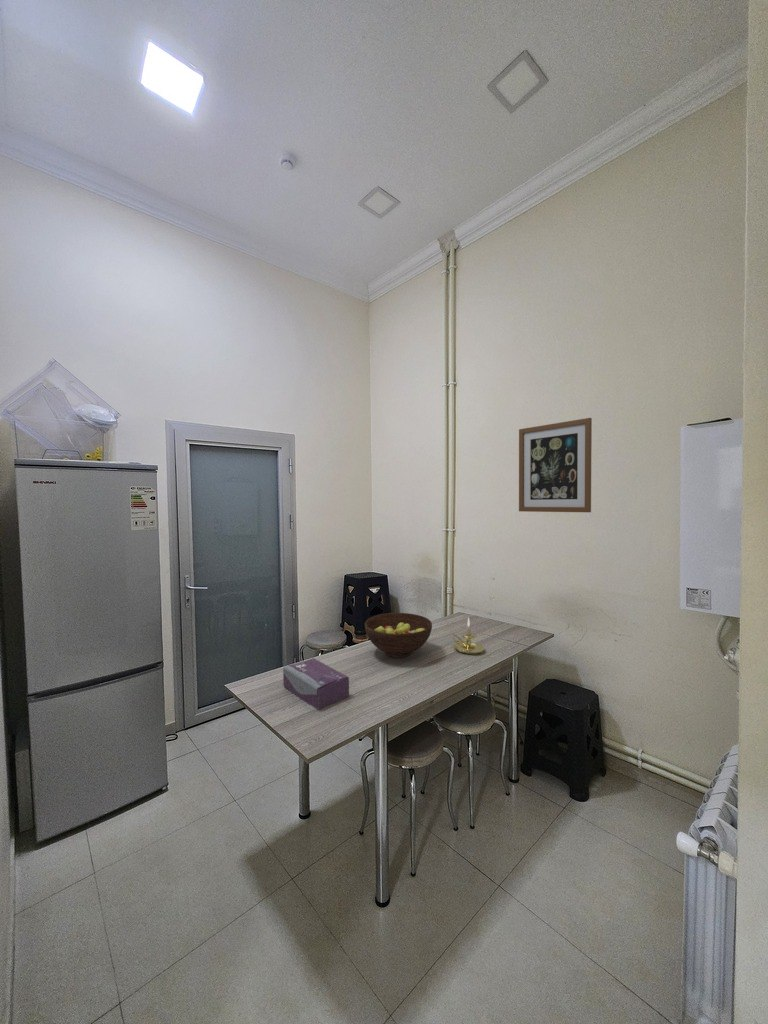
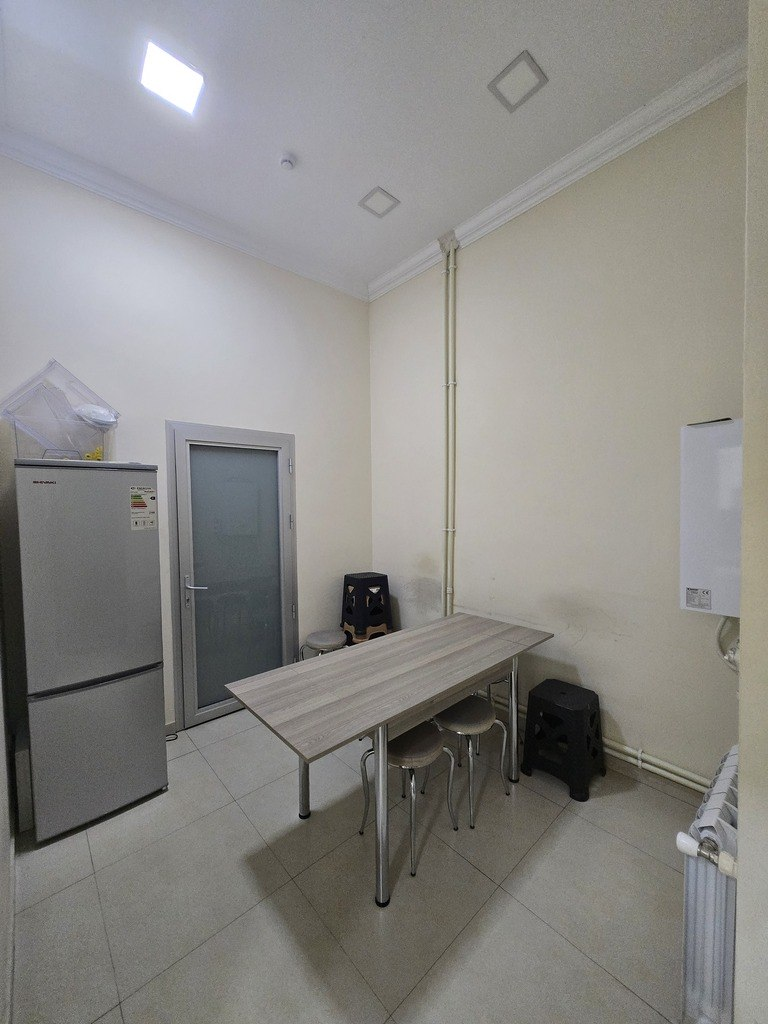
- tissue box [282,657,350,711]
- candle holder [451,616,485,655]
- fruit bowl [364,612,433,659]
- wall art [518,417,593,513]
